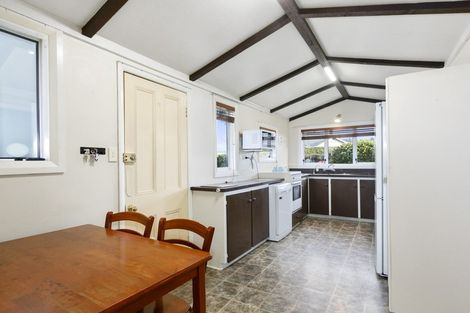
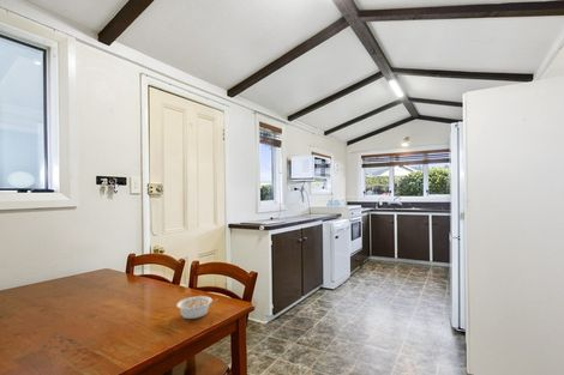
+ legume [175,295,220,320]
